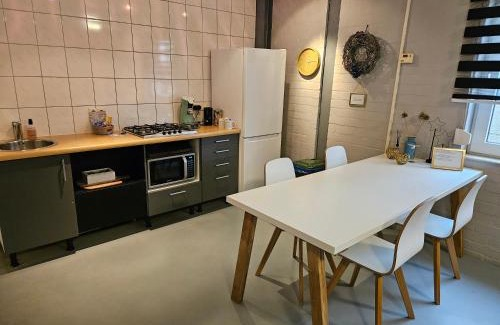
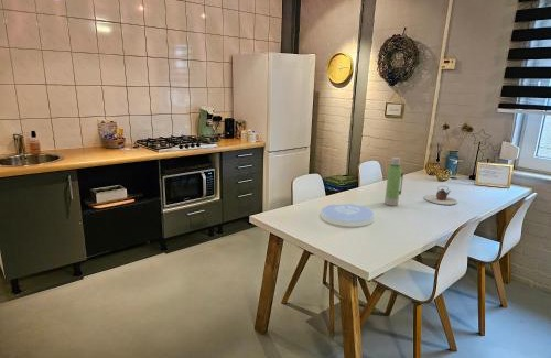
+ water bottle [383,156,404,207]
+ plate [320,203,375,228]
+ teapot [423,185,458,206]
